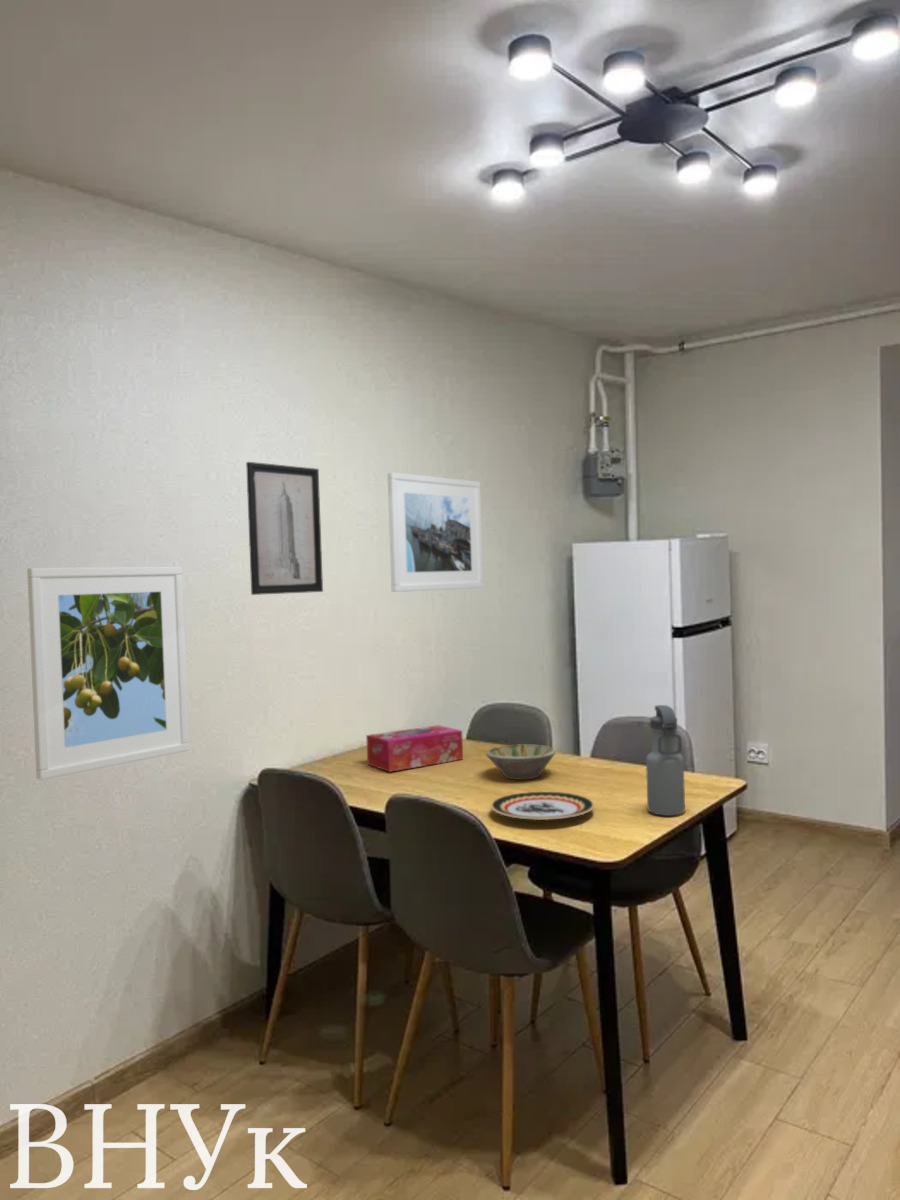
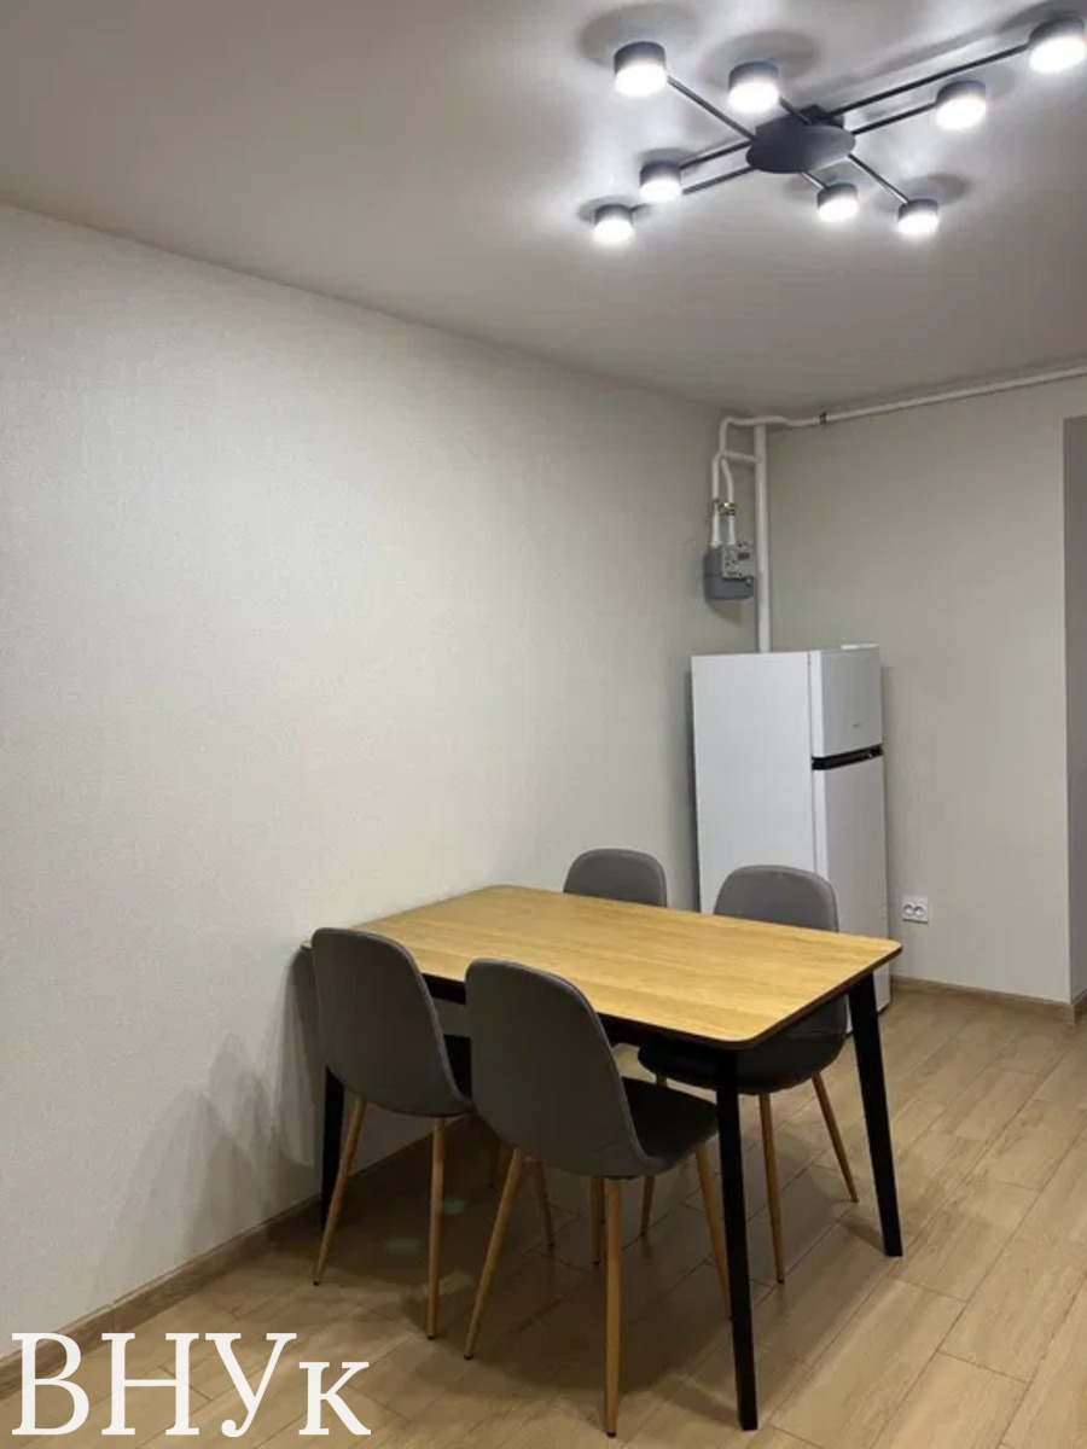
- plate [490,791,596,821]
- bowl [485,743,557,781]
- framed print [26,565,191,781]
- wall art [245,461,324,596]
- tissue box [365,724,464,773]
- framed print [387,471,485,593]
- water bottle [645,704,686,817]
